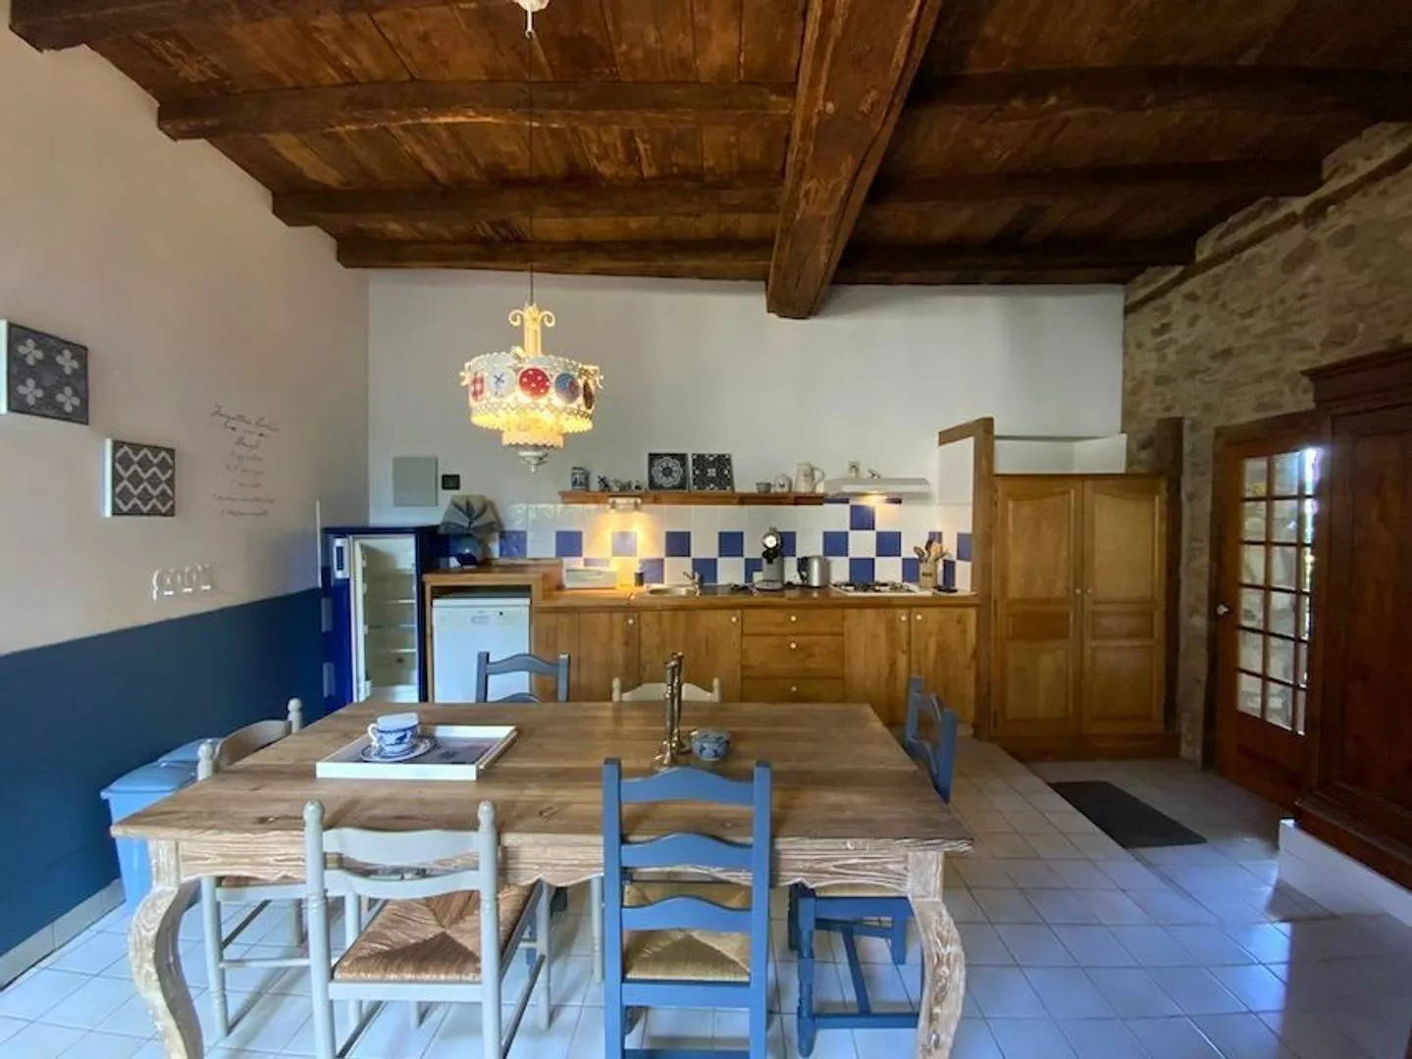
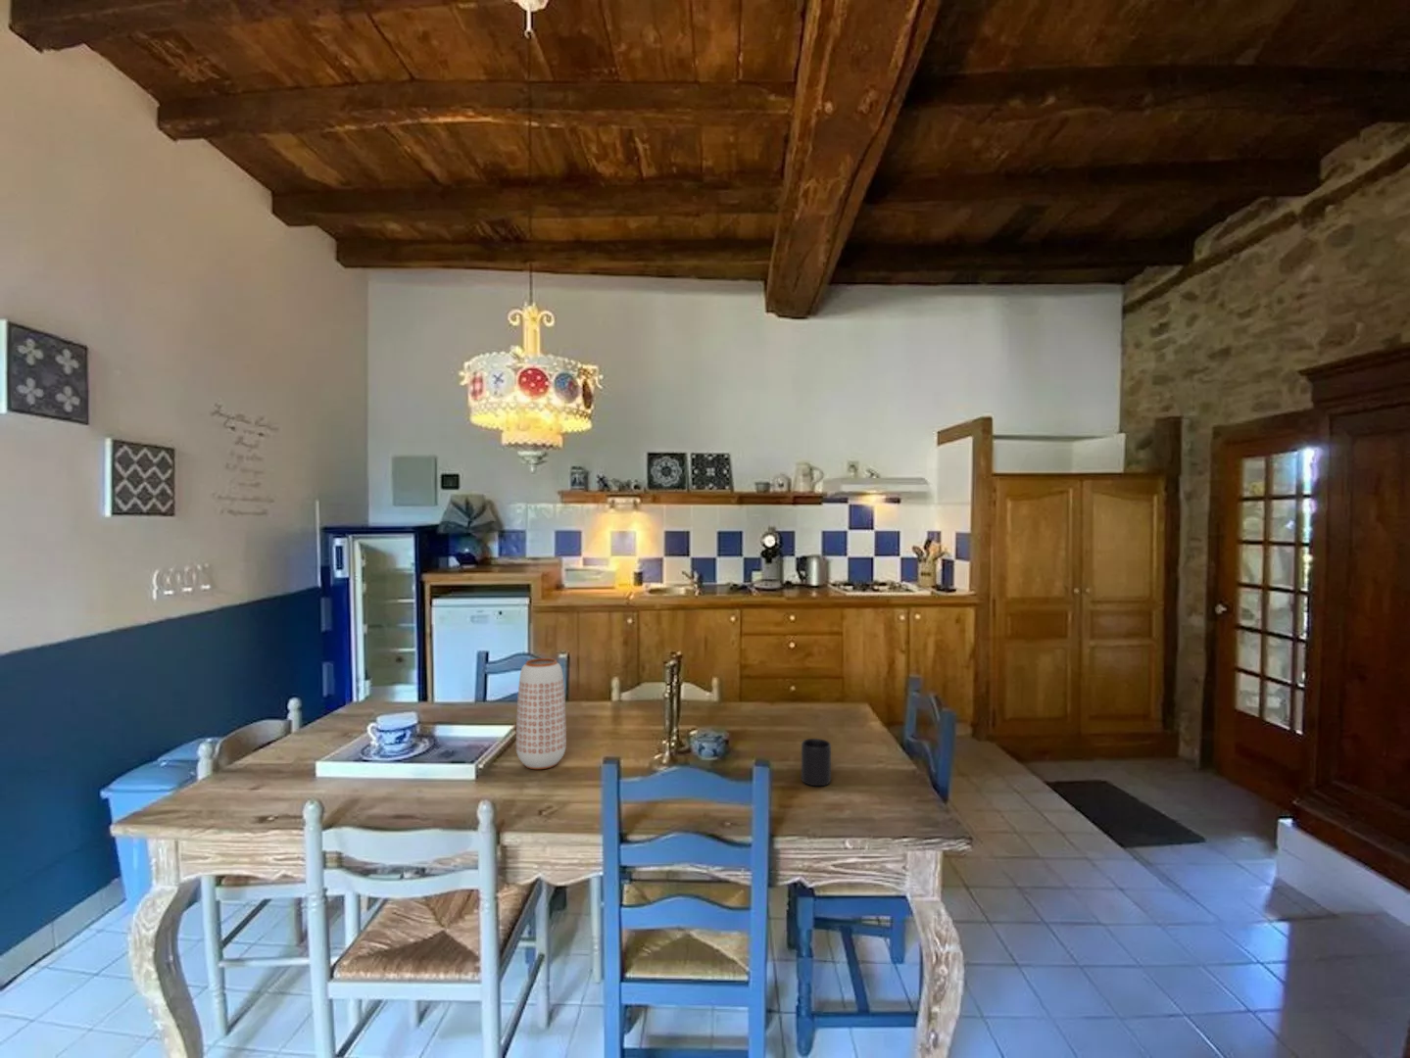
+ planter [516,657,568,770]
+ mug [800,738,832,787]
